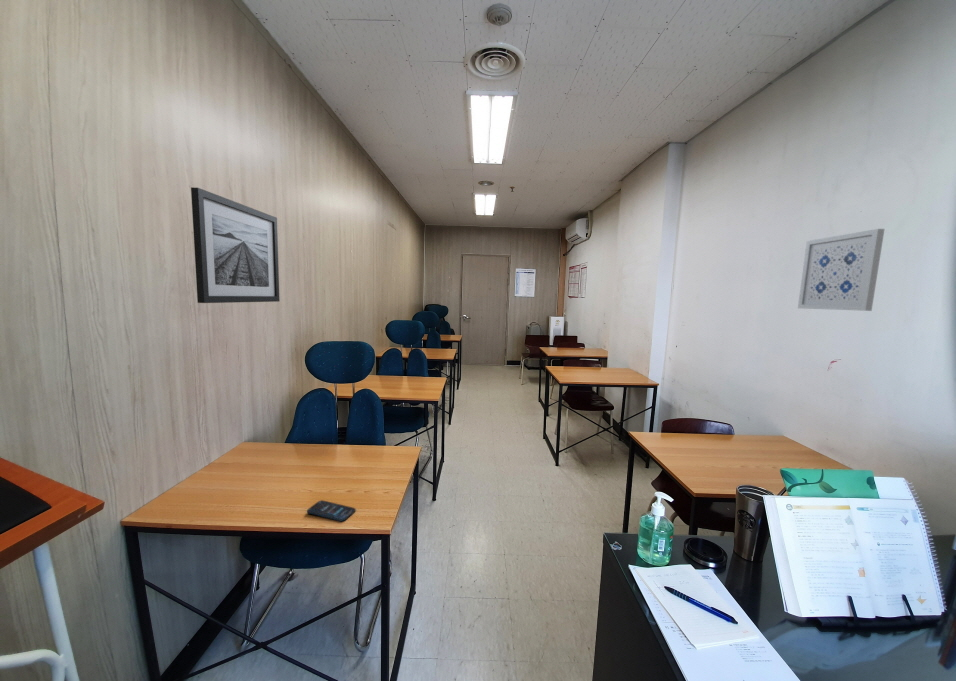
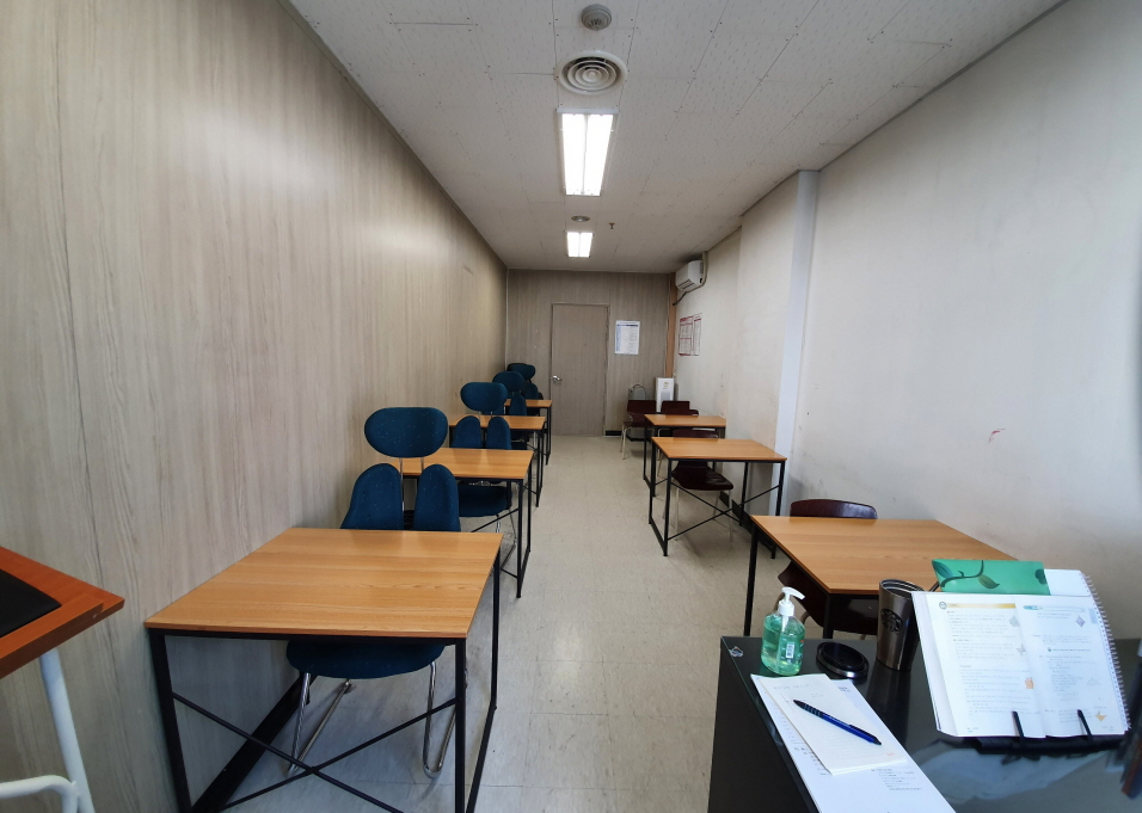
- wall art [190,186,281,304]
- wall art [797,228,885,312]
- smartphone [306,499,357,522]
